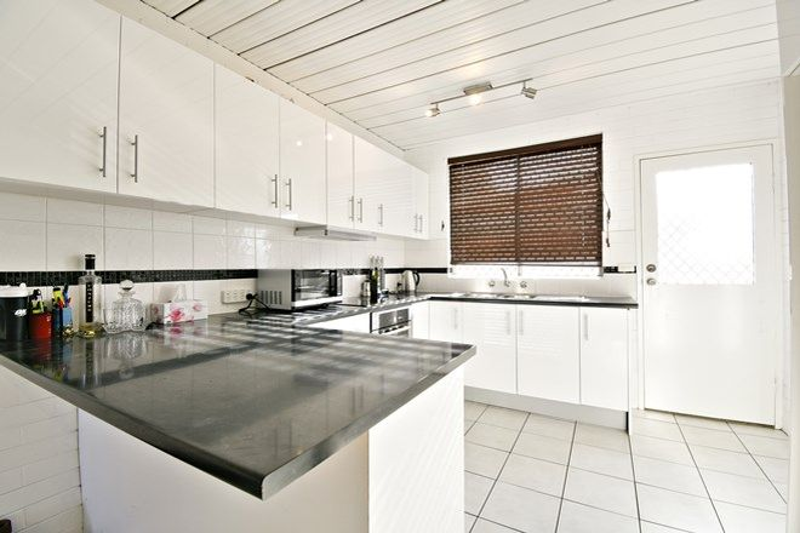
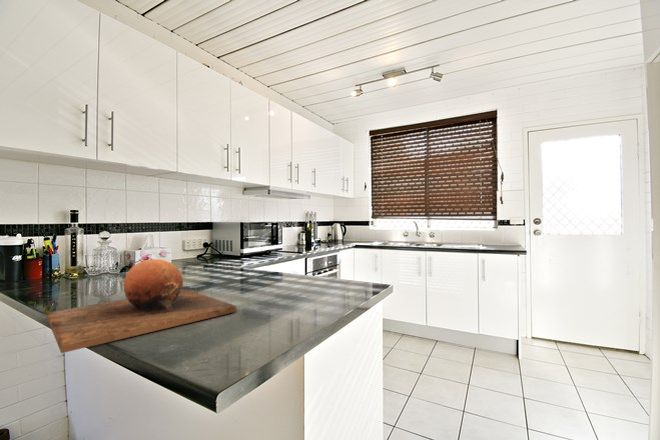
+ chopping board [46,258,238,354]
